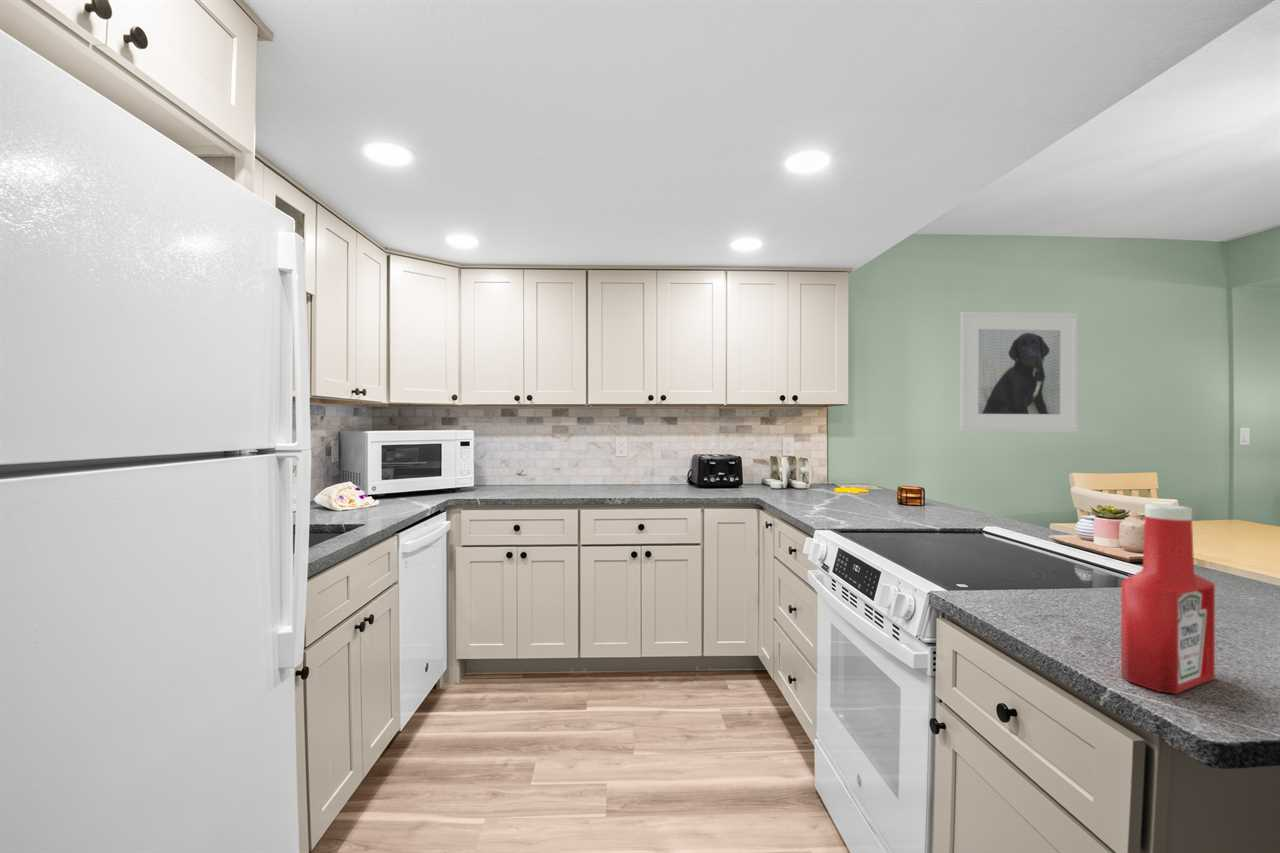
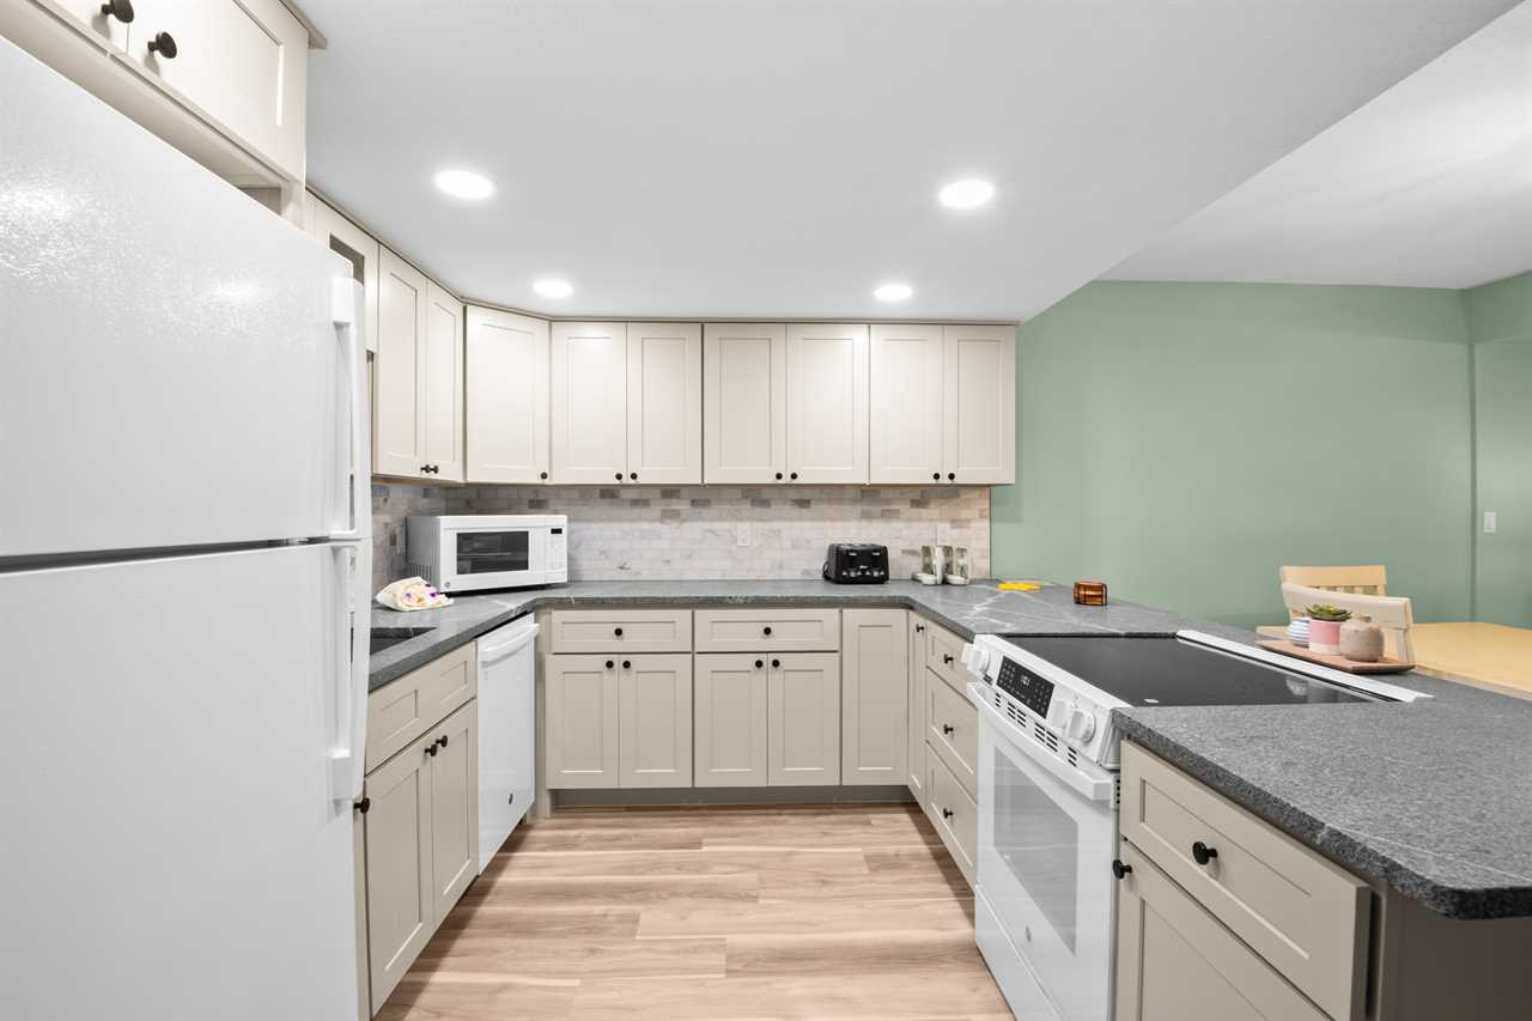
- soap bottle [1120,503,1216,695]
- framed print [959,311,1078,433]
